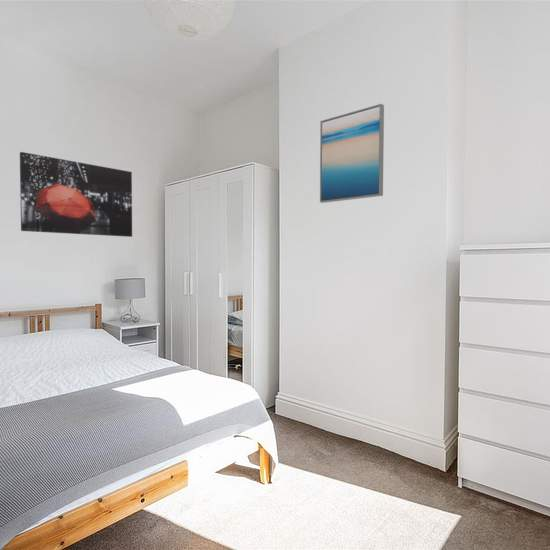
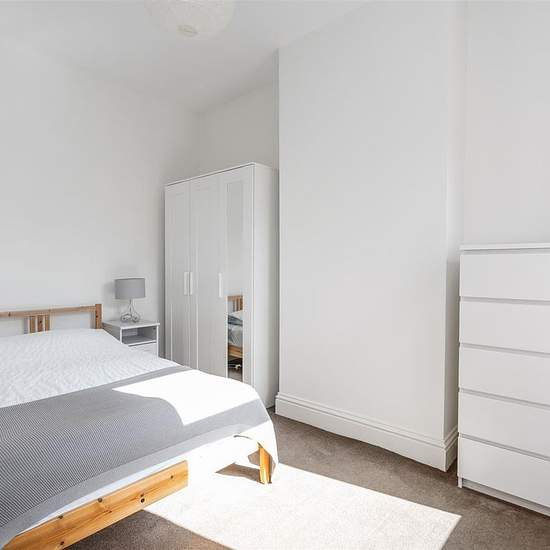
- wall art [319,103,385,204]
- wall art [19,151,133,238]
